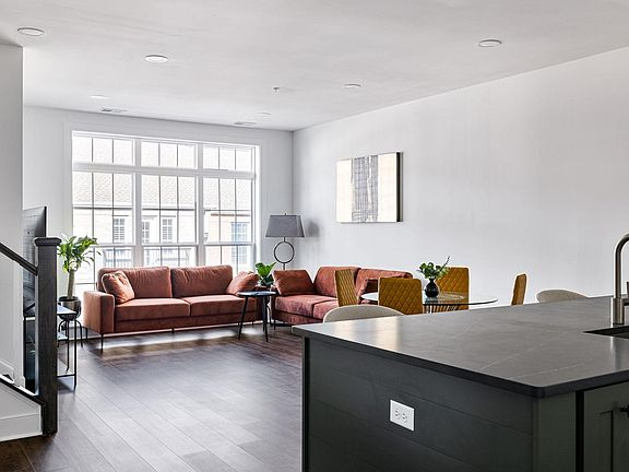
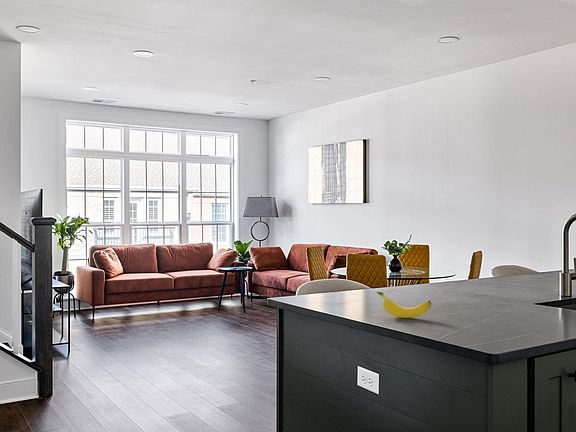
+ banana [376,291,432,319]
